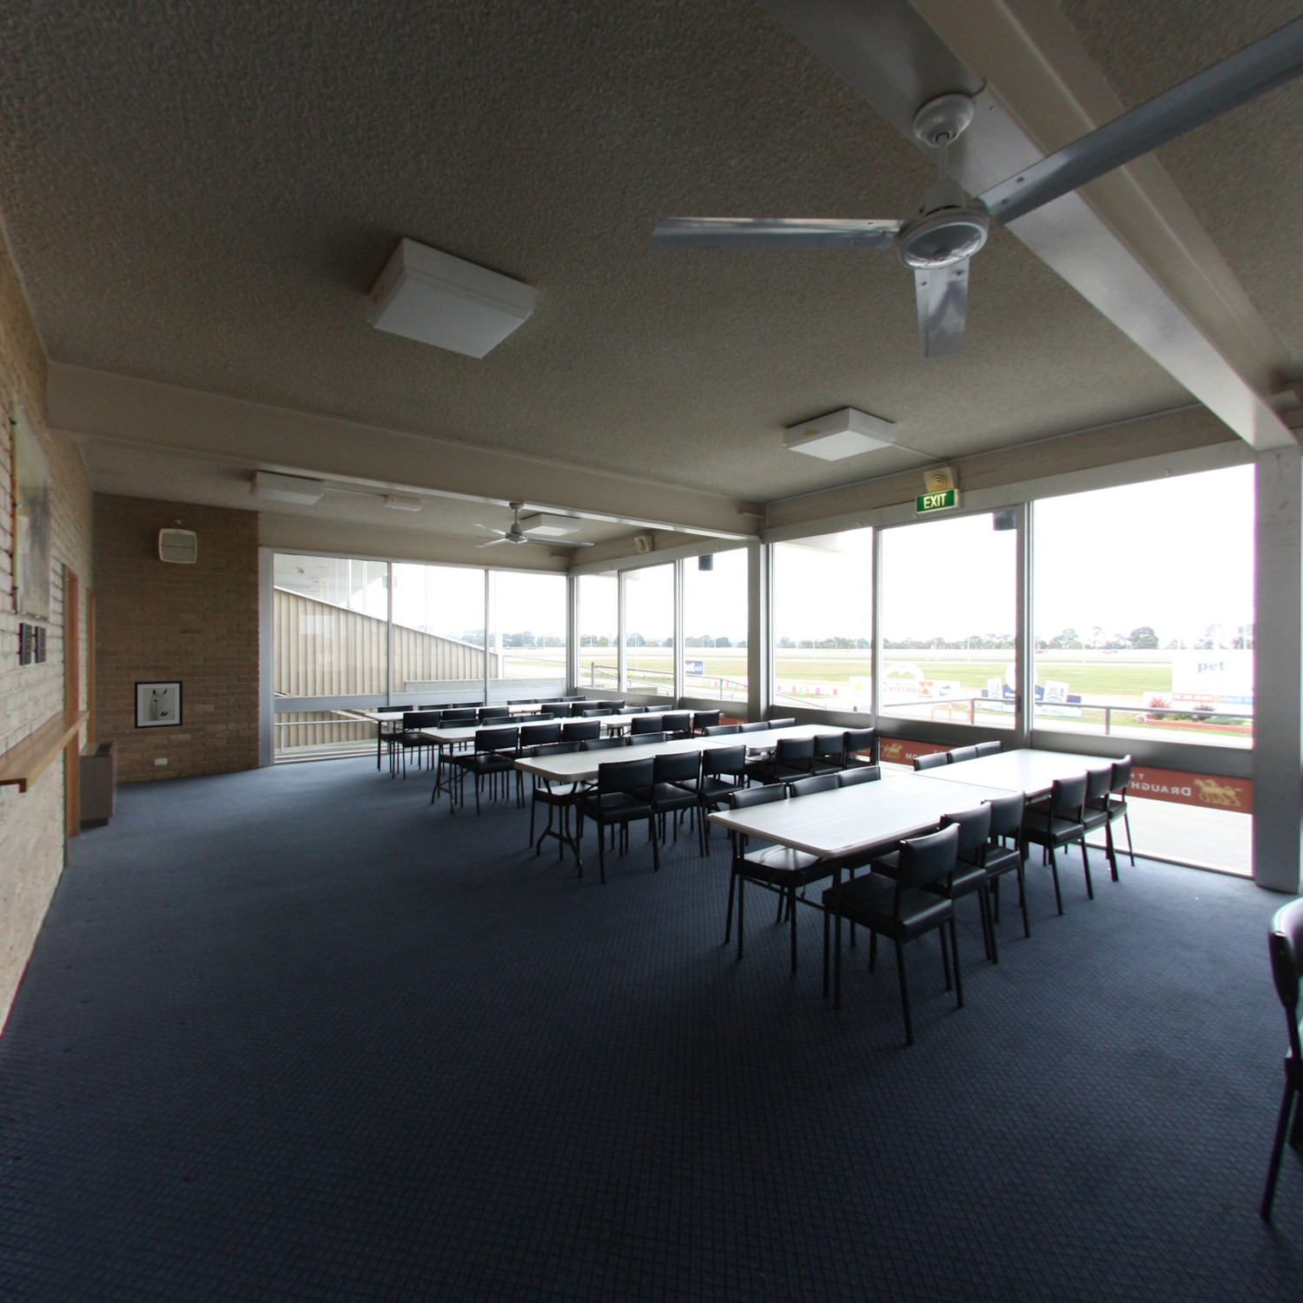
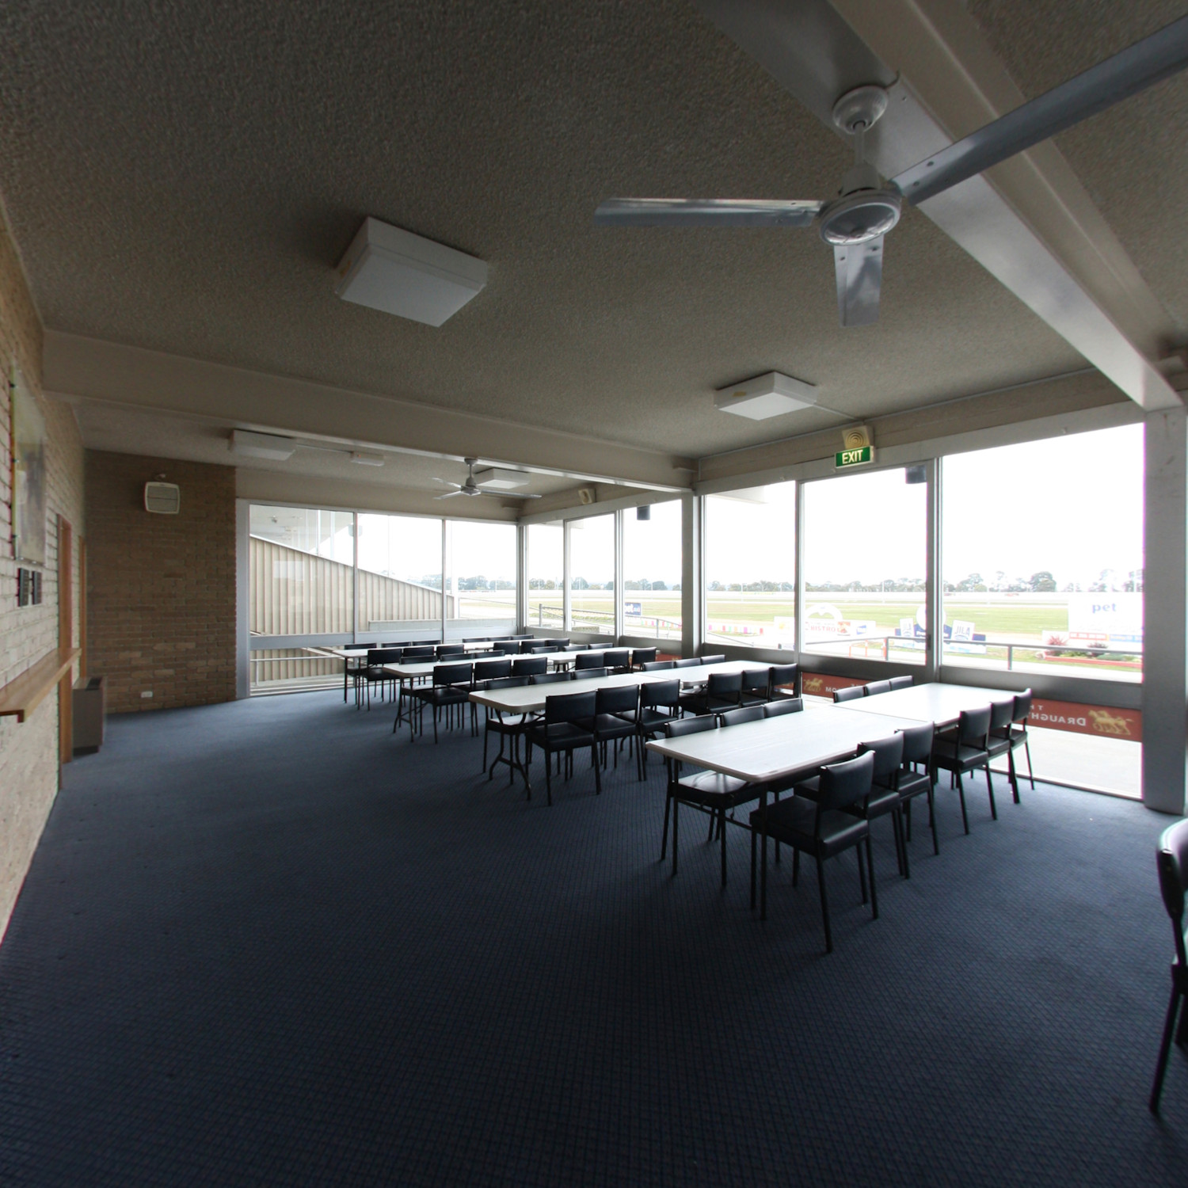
- wall art [134,680,184,730]
